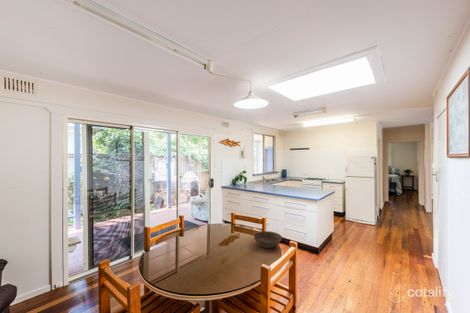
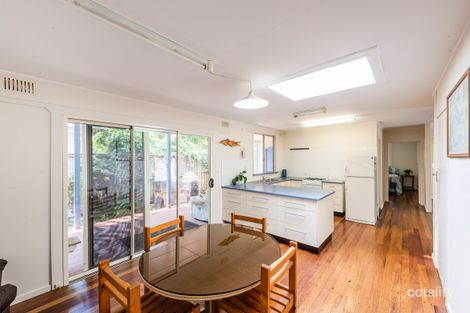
- bowl [252,230,283,249]
